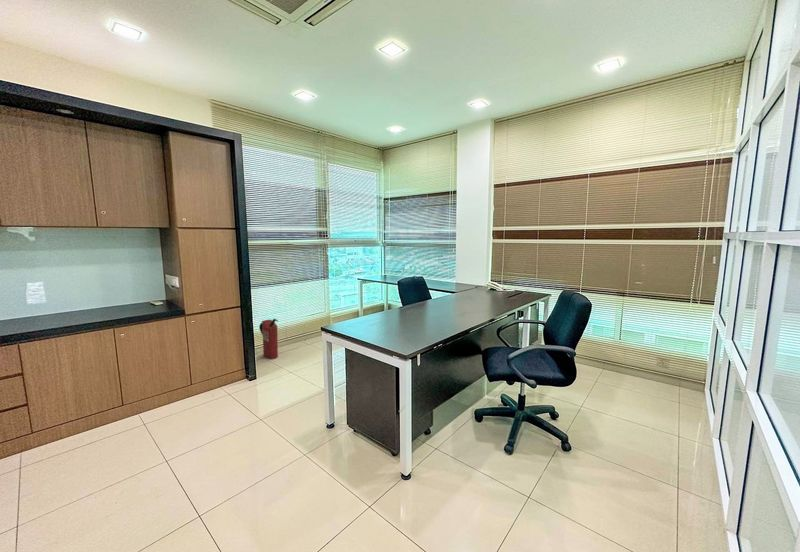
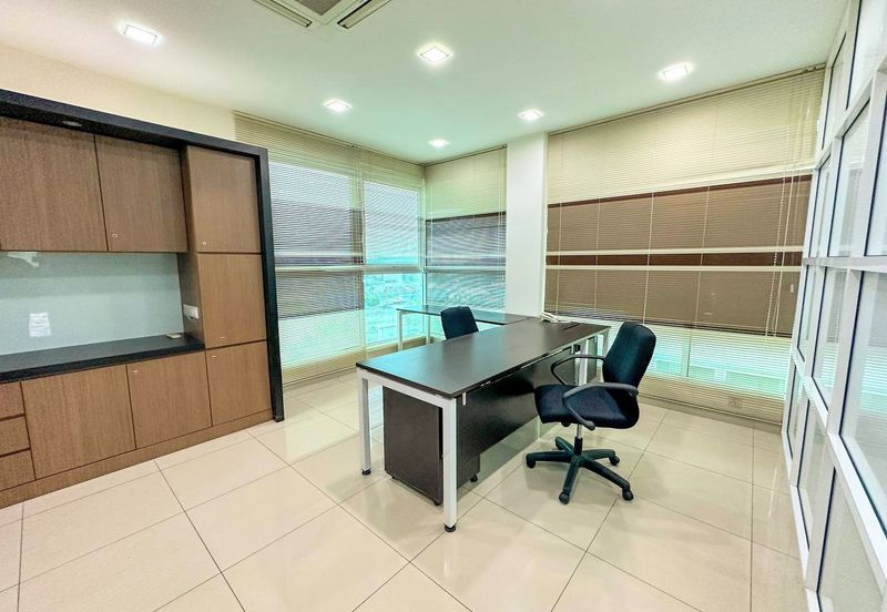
- fire extinguisher [258,318,279,360]
